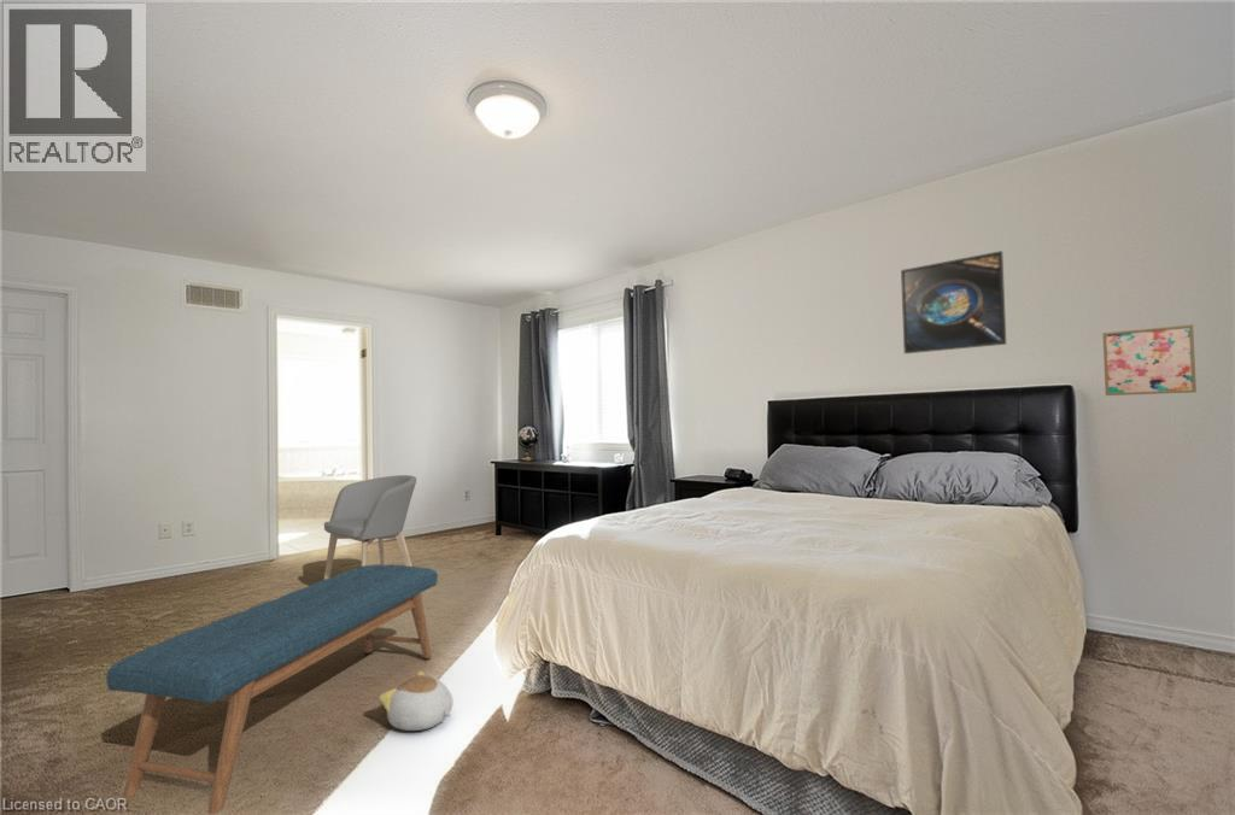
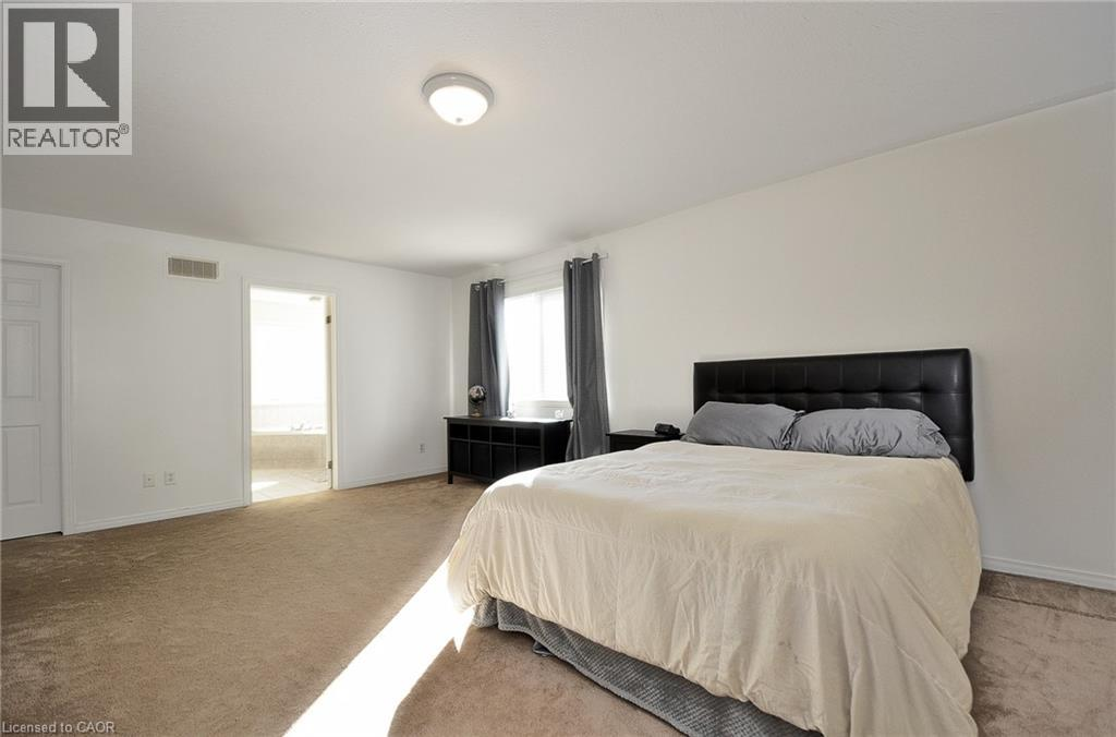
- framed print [900,250,1007,354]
- wall art [1101,323,1198,397]
- bench [105,563,439,815]
- plush toy [377,670,455,732]
- armchair [323,474,417,580]
